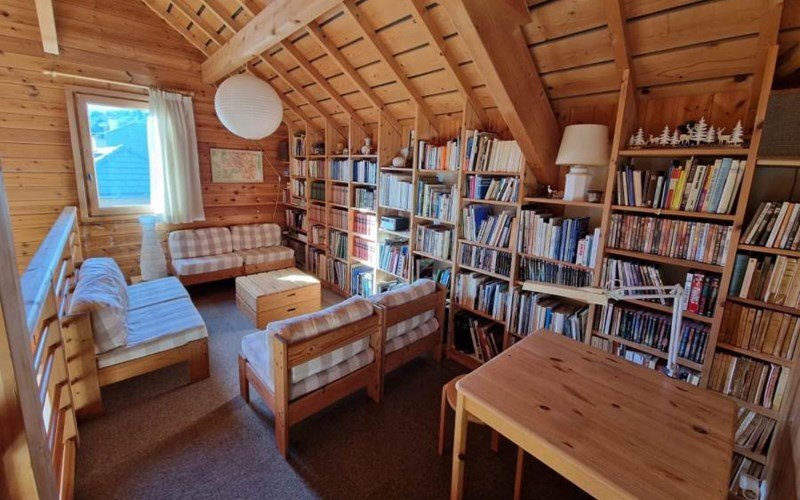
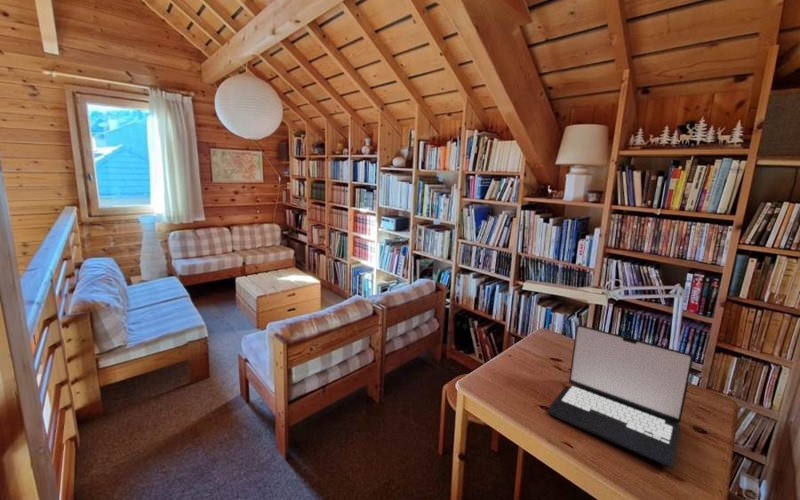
+ laptop [546,324,694,468]
